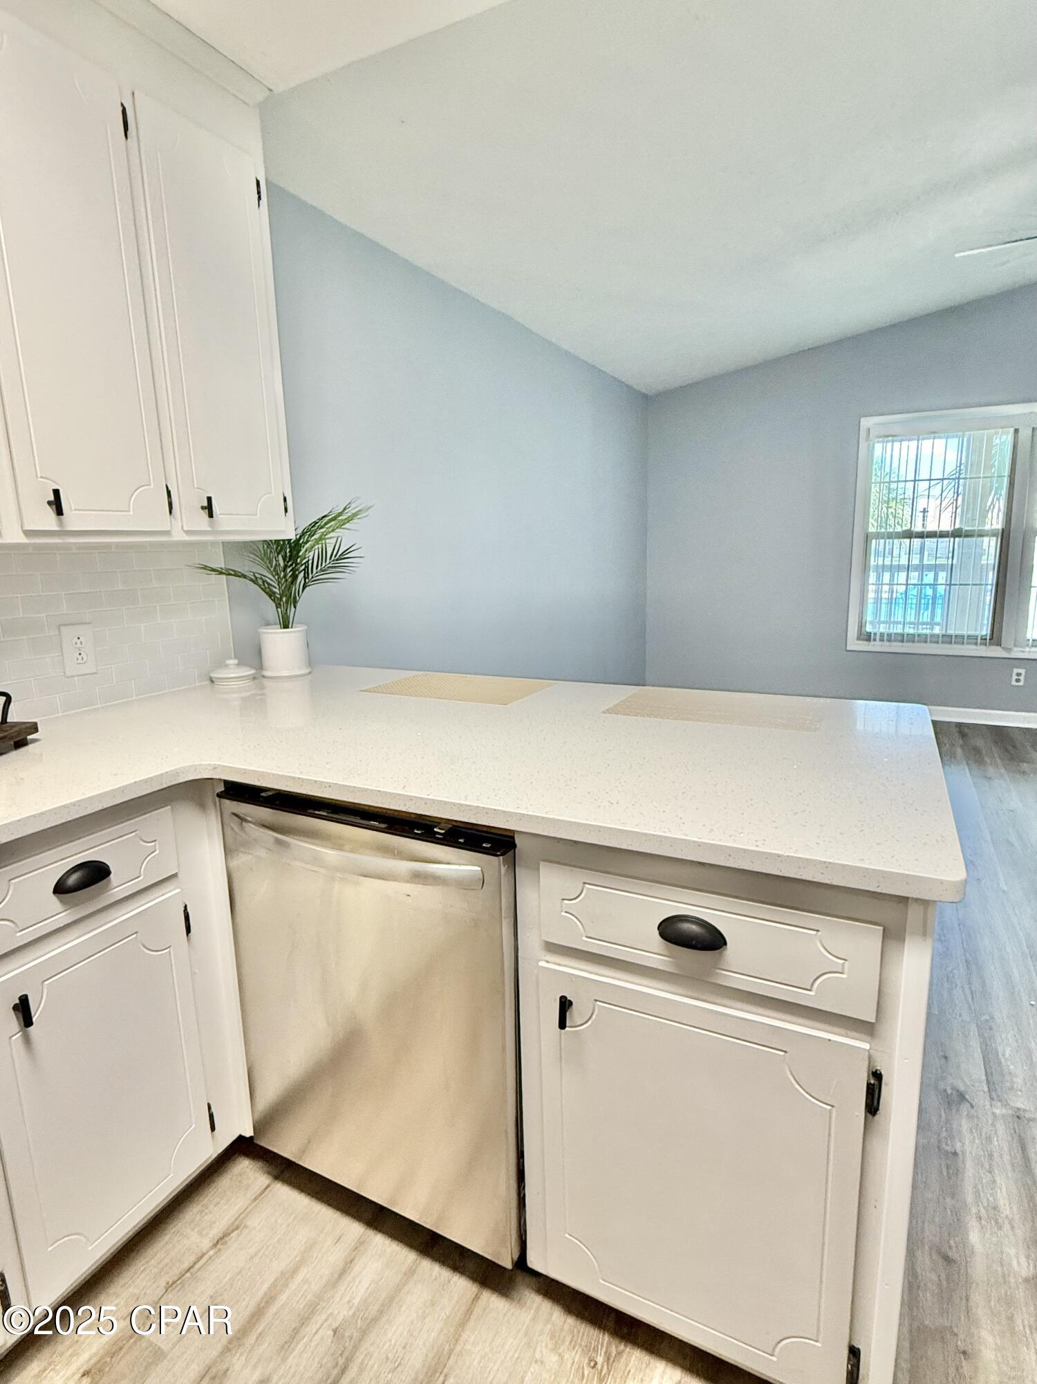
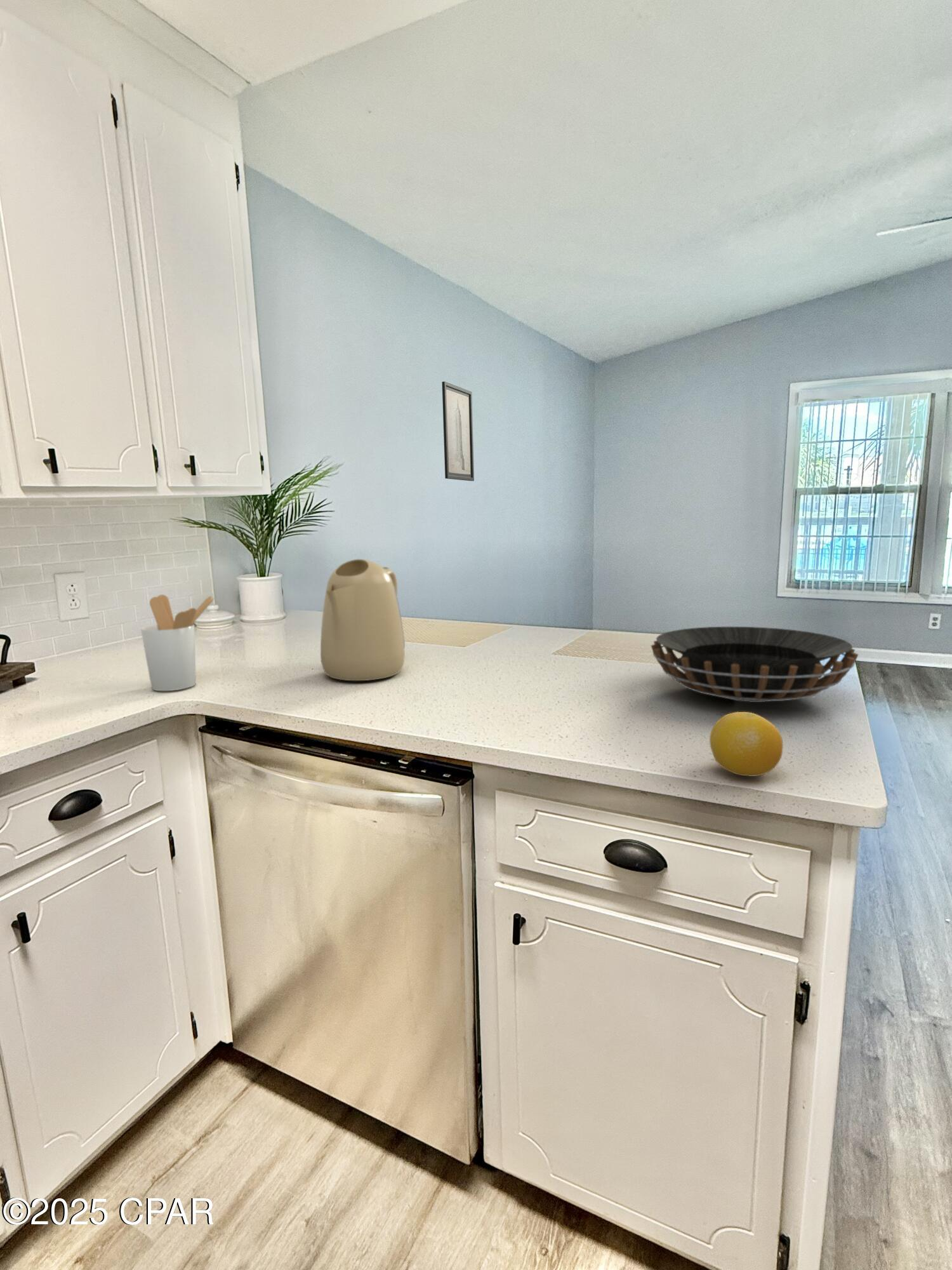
+ utensil holder [140,594,215,692]
+ decorative bowl [651,626,859,703]
+ kettle [320,559,406,681]
+ wall art [441,381,475,481]
+ fruit [709,711,784,777]
